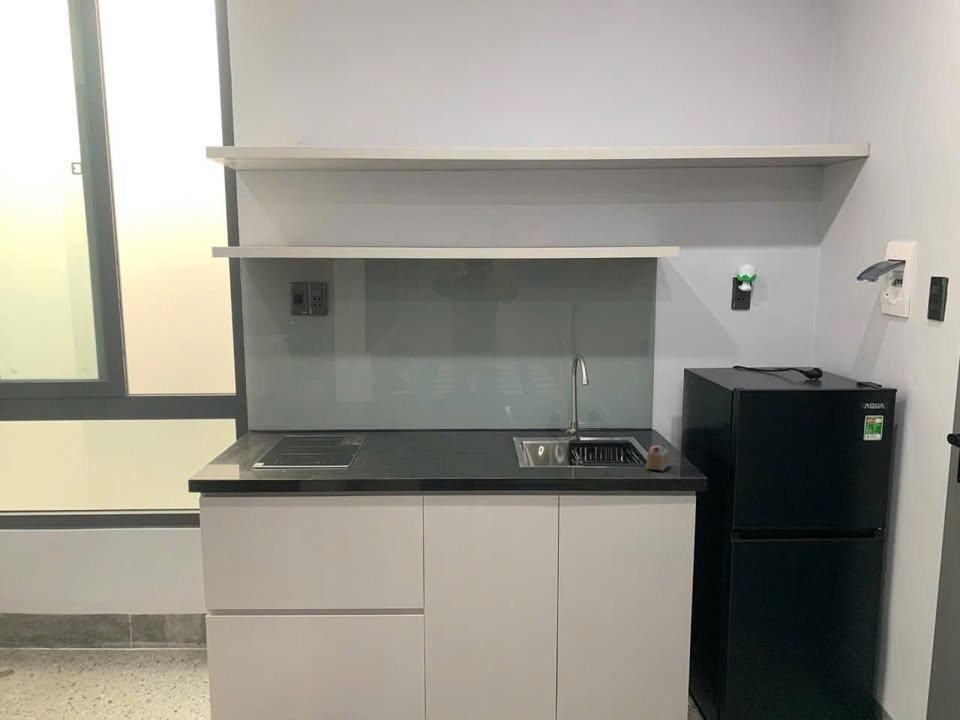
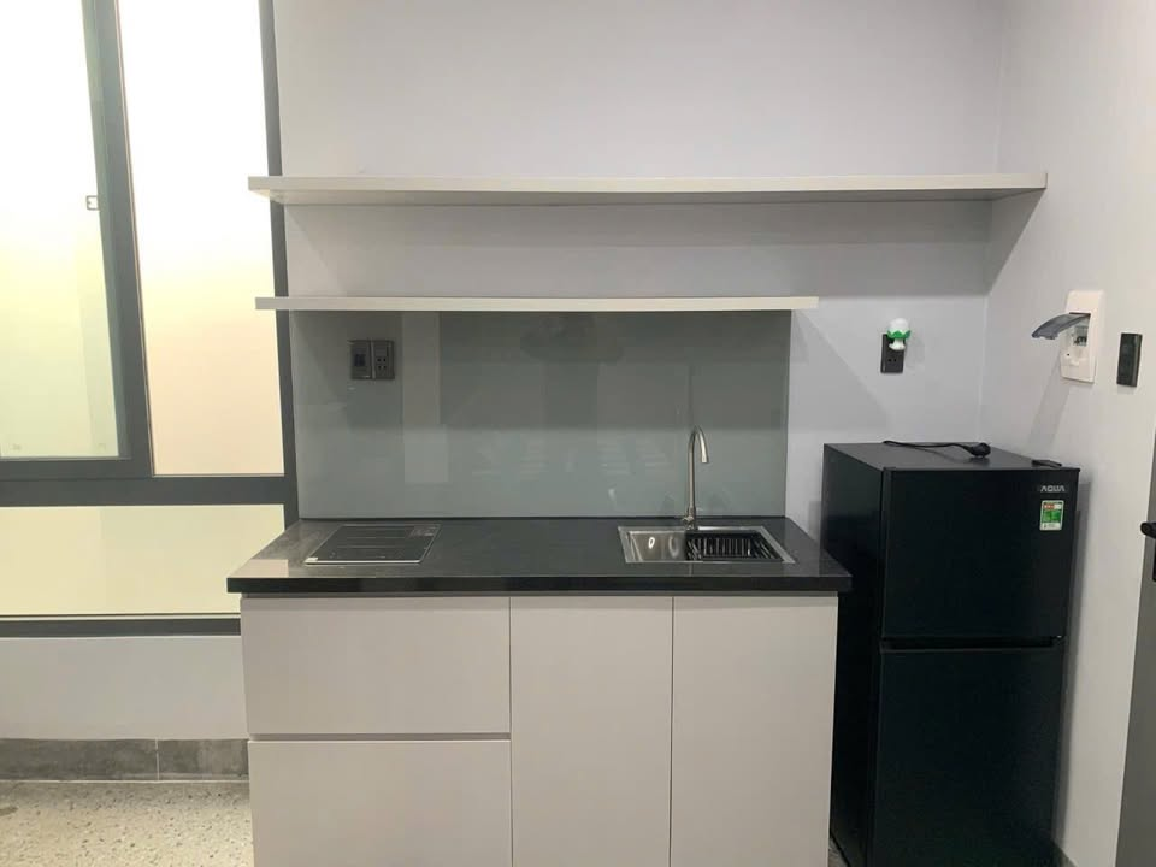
- cake slice [645,444,670,472]
